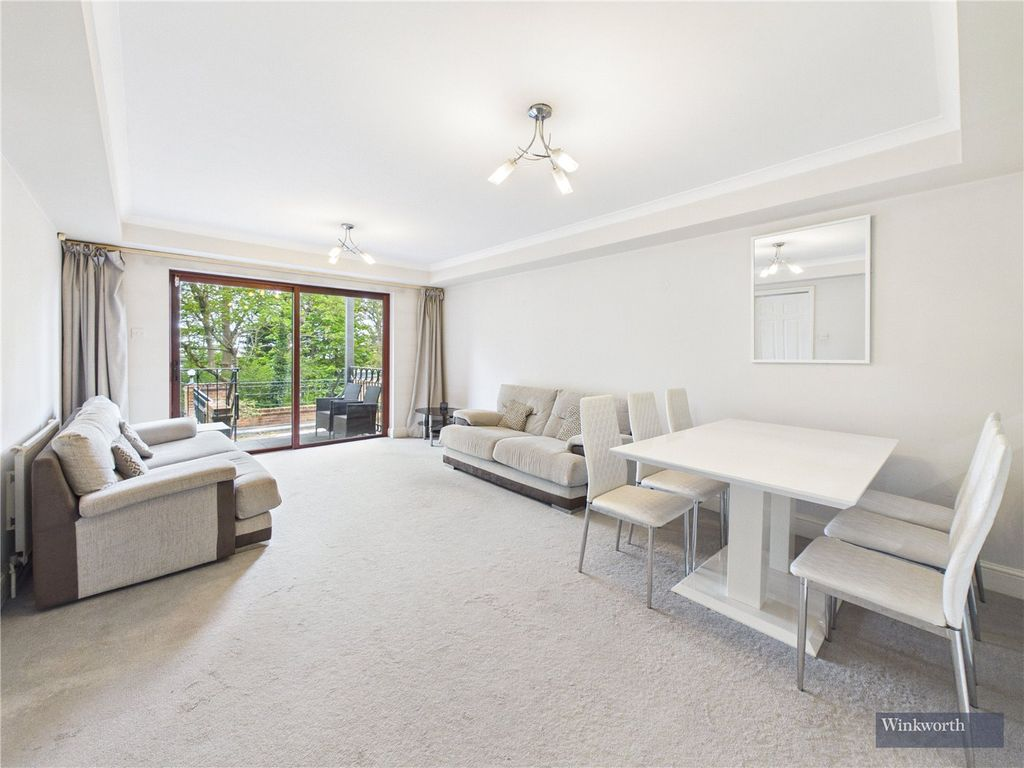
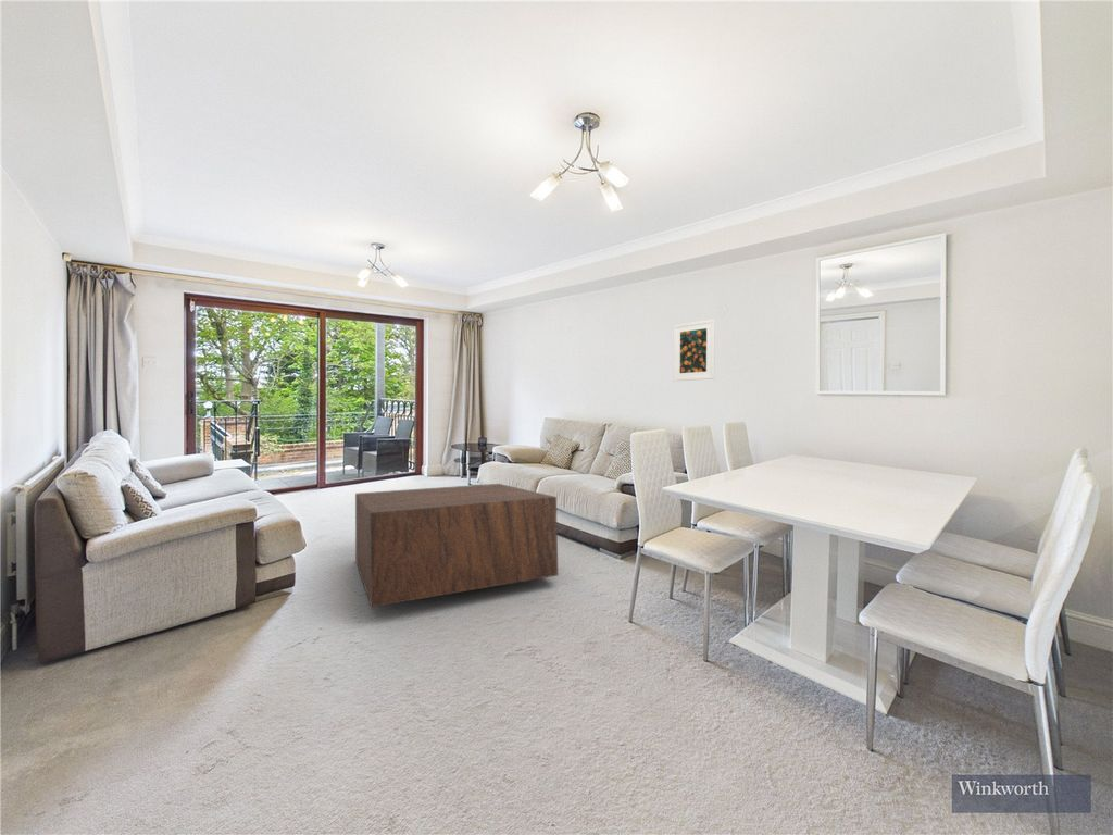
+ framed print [672,319,716,382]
+ coffee table [354,483,559,608]
